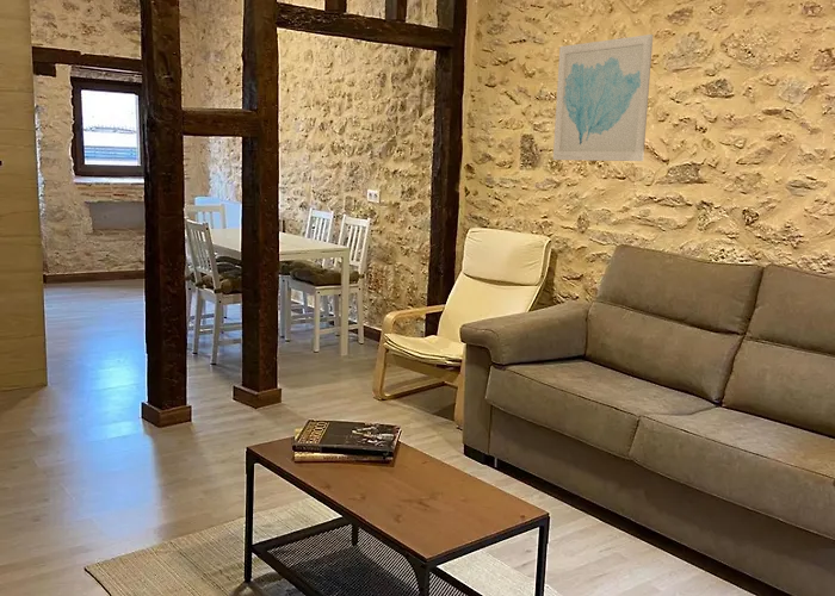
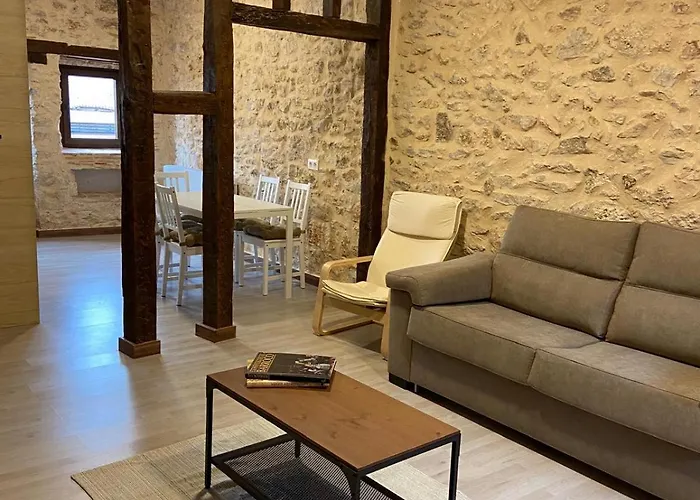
- wall art [552,33,654,162]
